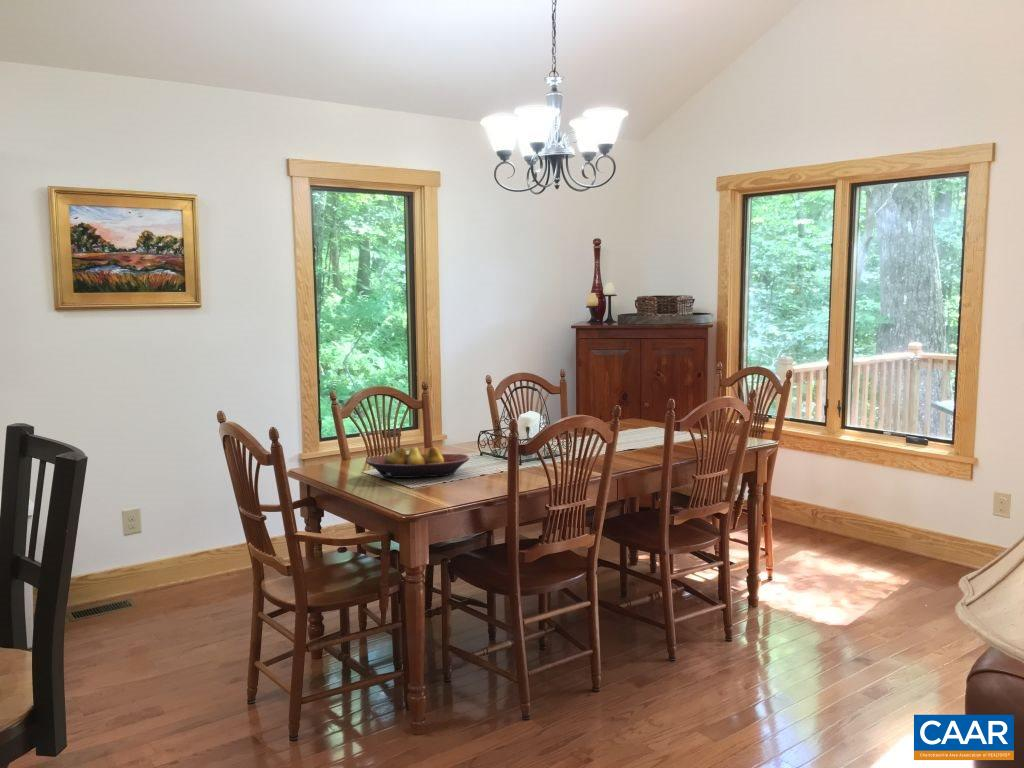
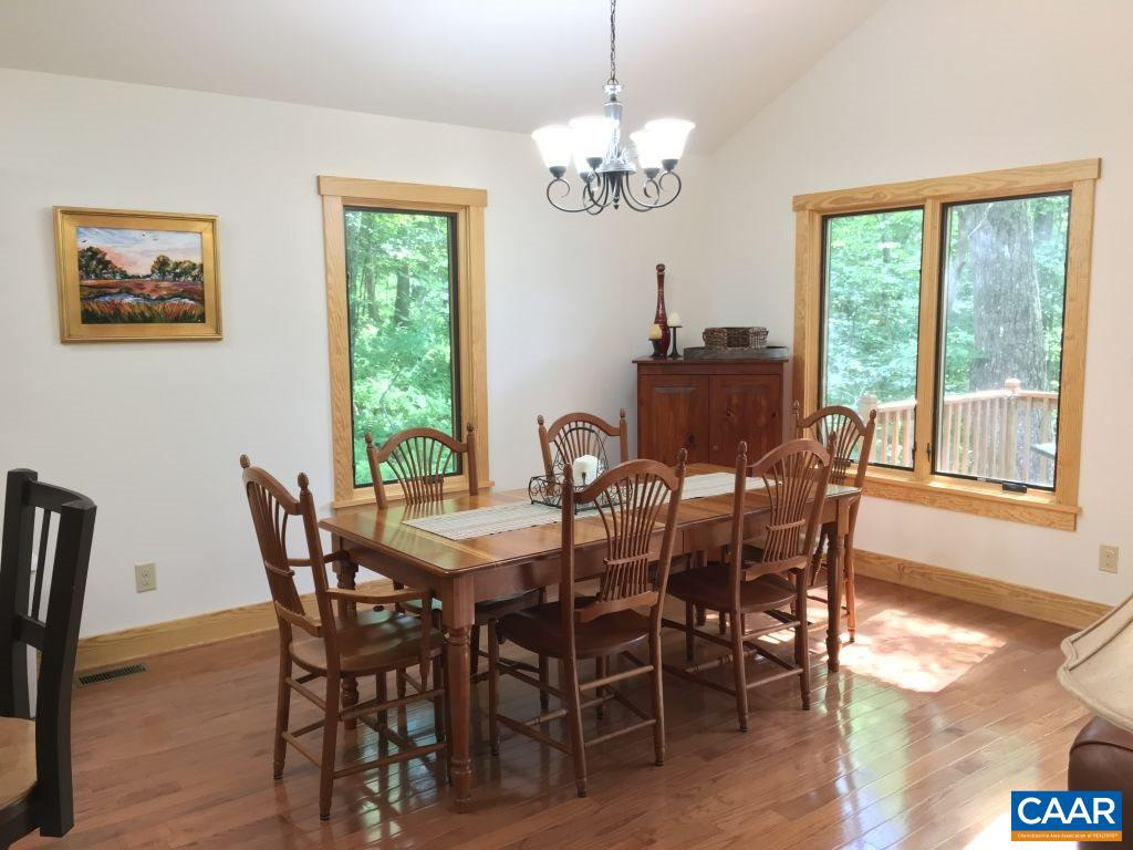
- fruit bowl [365,445,470,479]
